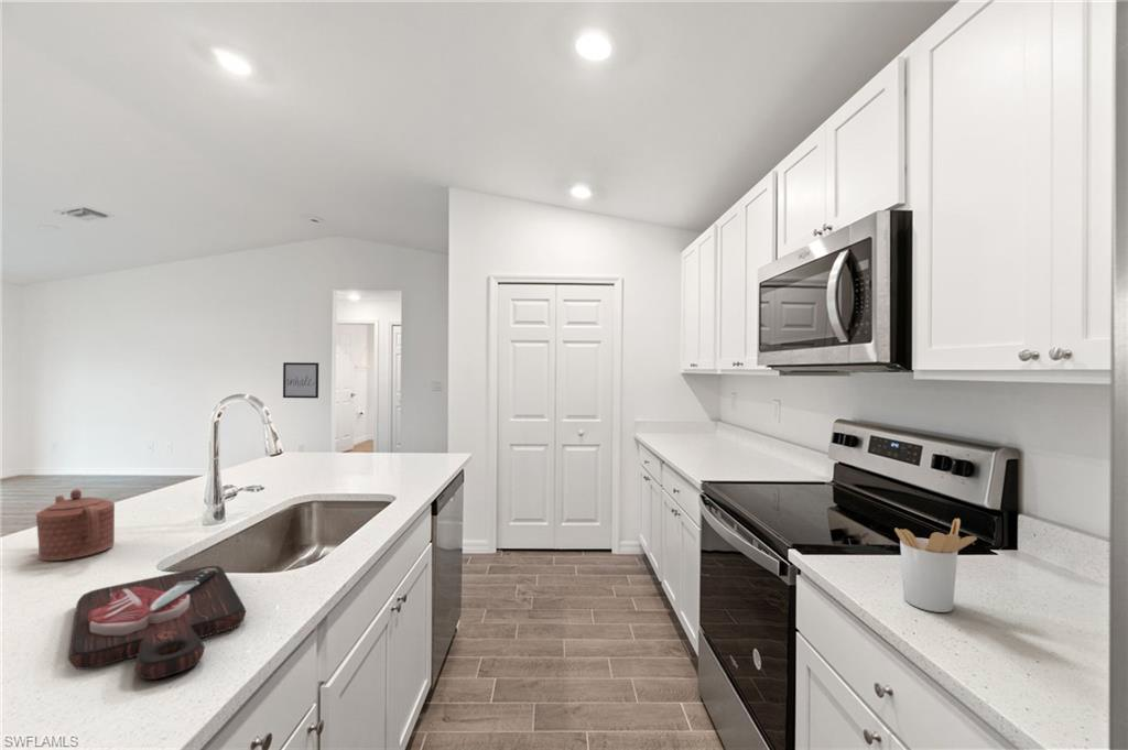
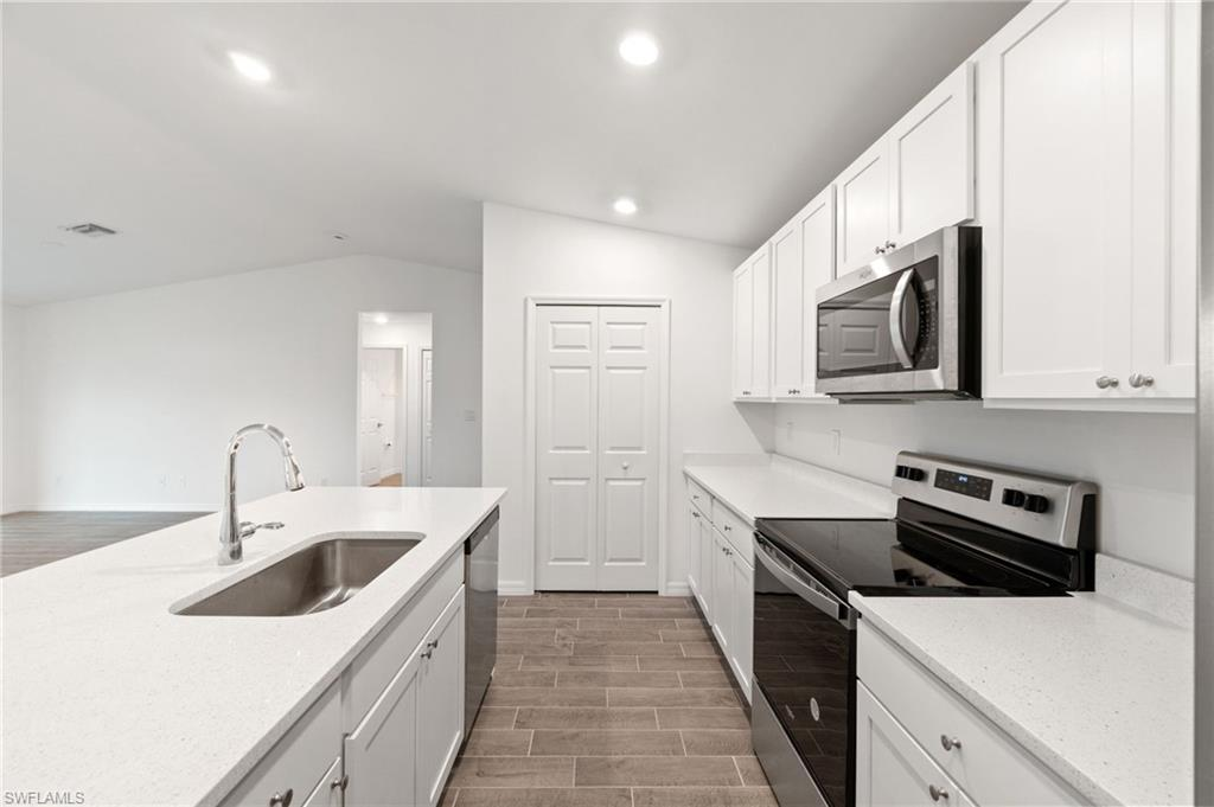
- cutting board [67,565,247,681]
- teapot [35,488,116,562]
- wall art [282,361,319,400]
- utensil holder [893,518,978,613]
